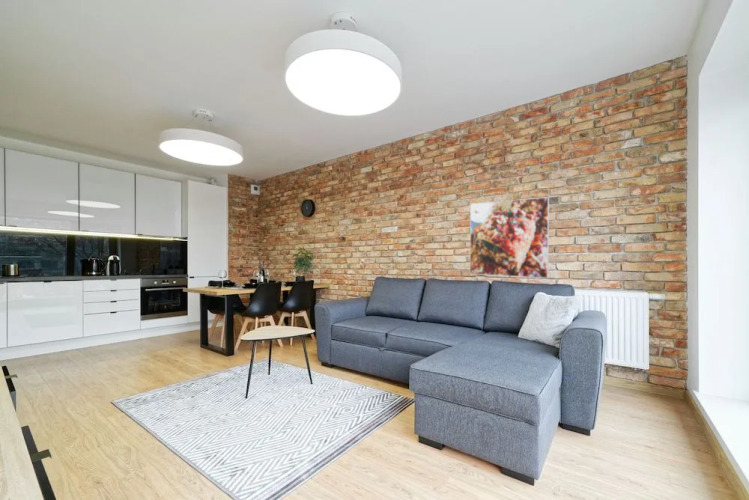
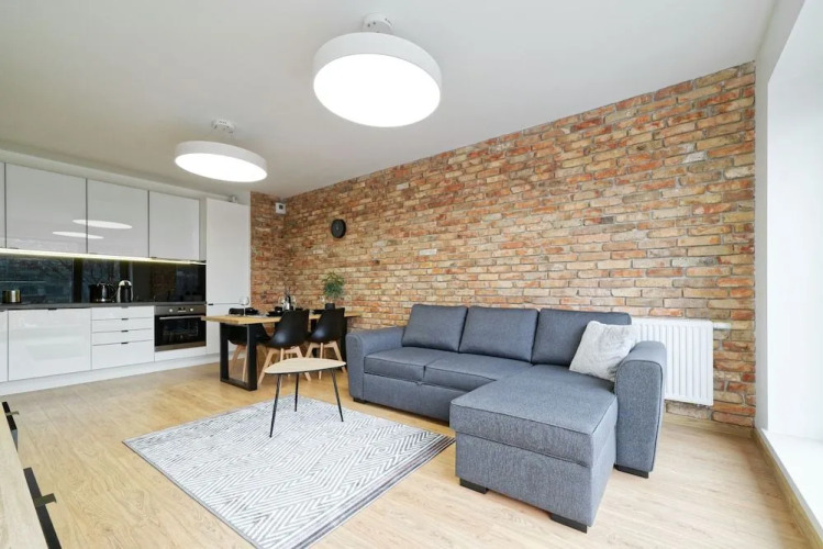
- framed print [469,196,550,279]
